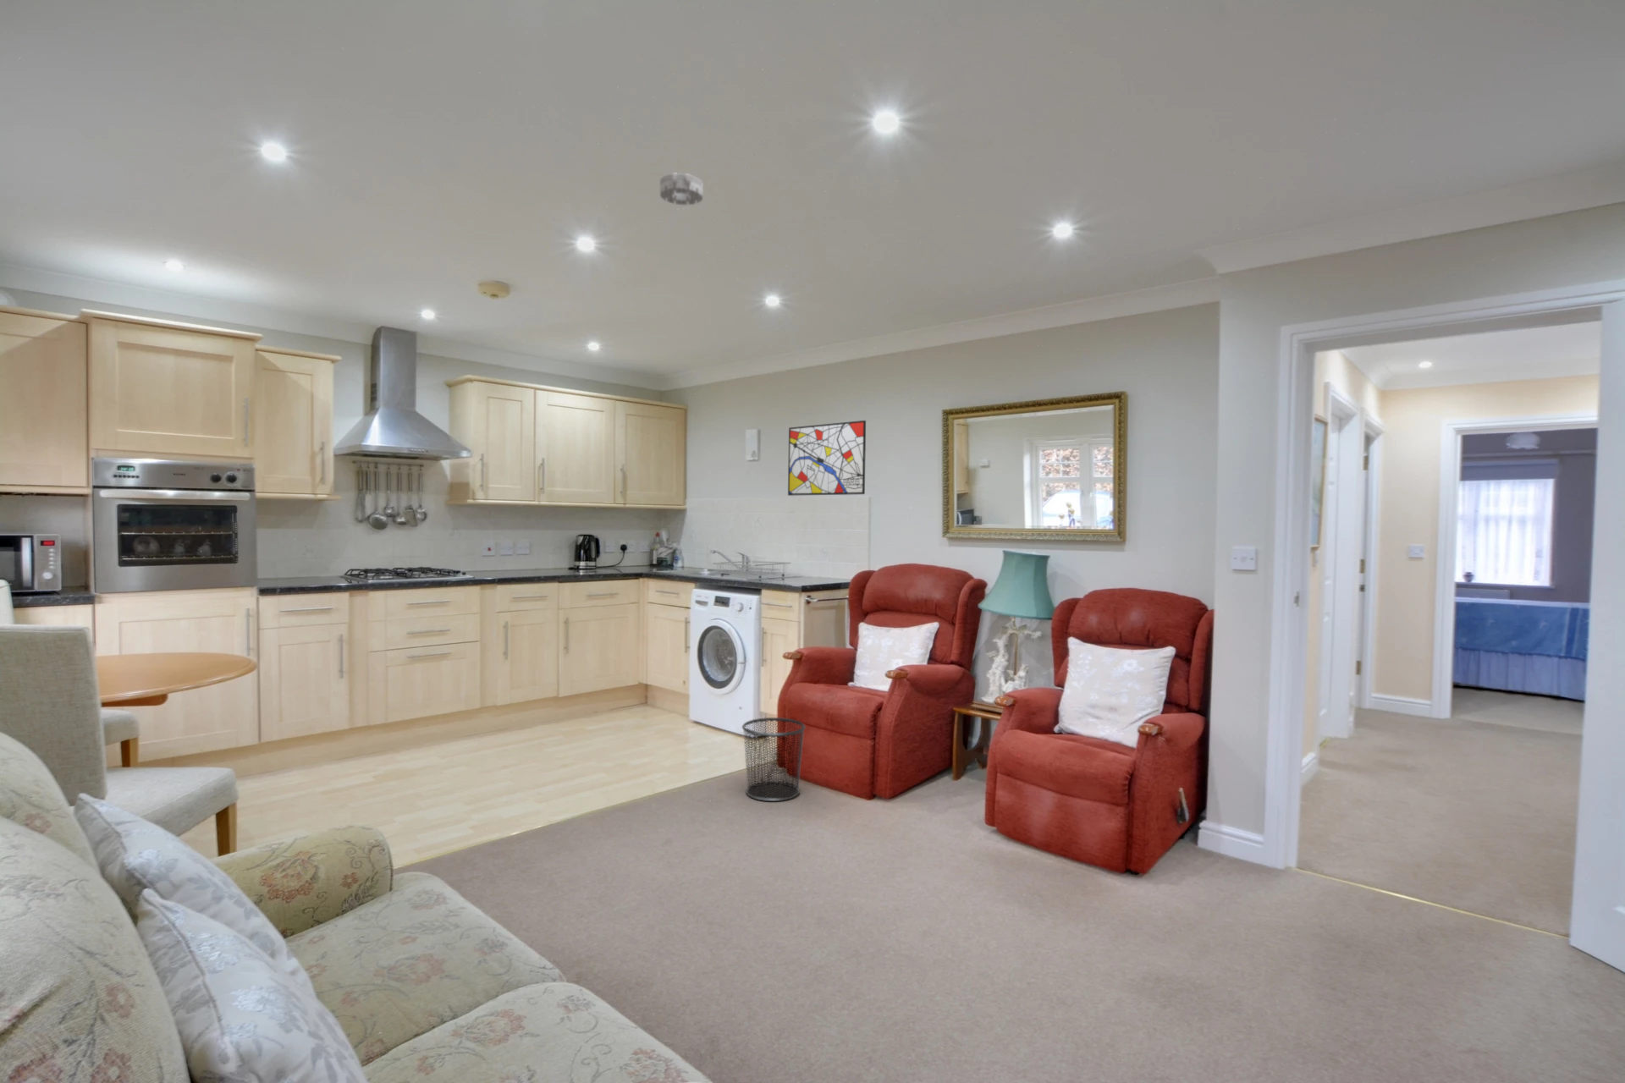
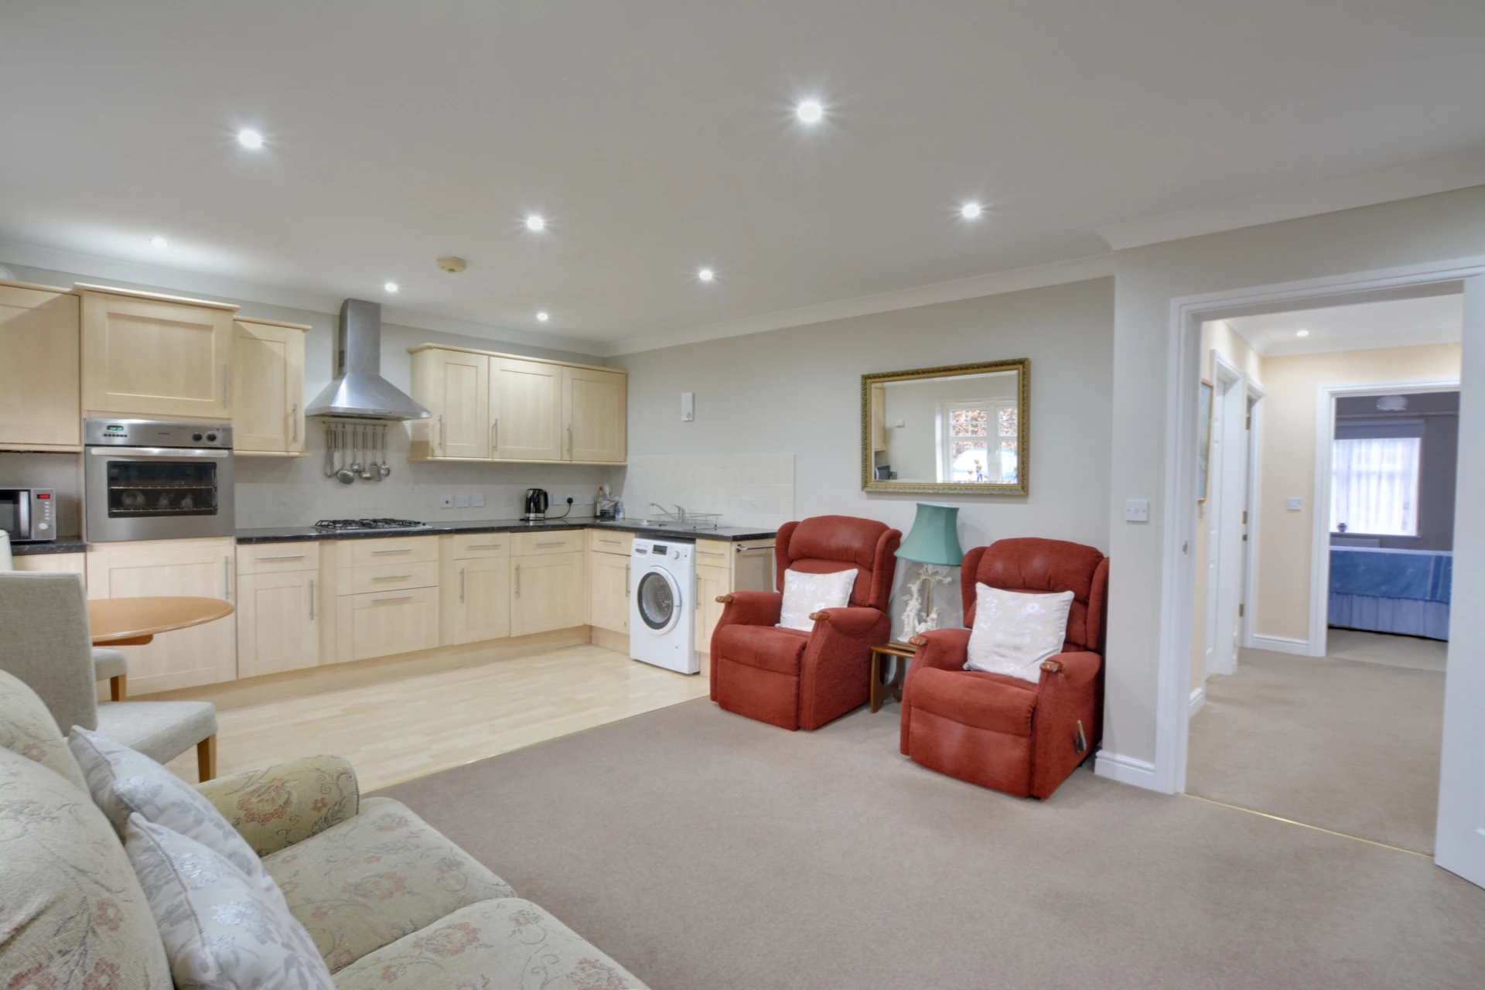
- wall art [787,419,867,497]
- waste bin [741,717,806,803]
- smoke detector [659,172,704,205]
